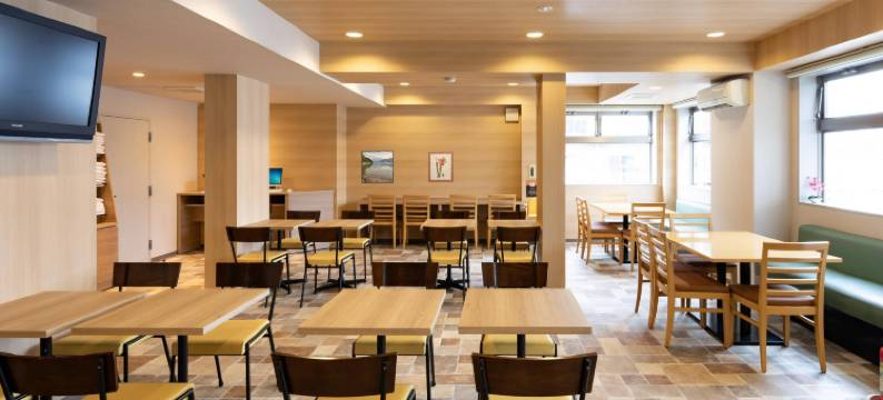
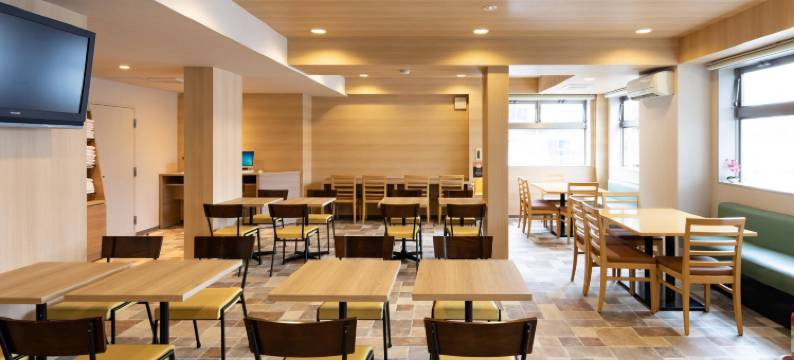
- wall art [427,151,455,183]
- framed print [360,150,395,184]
